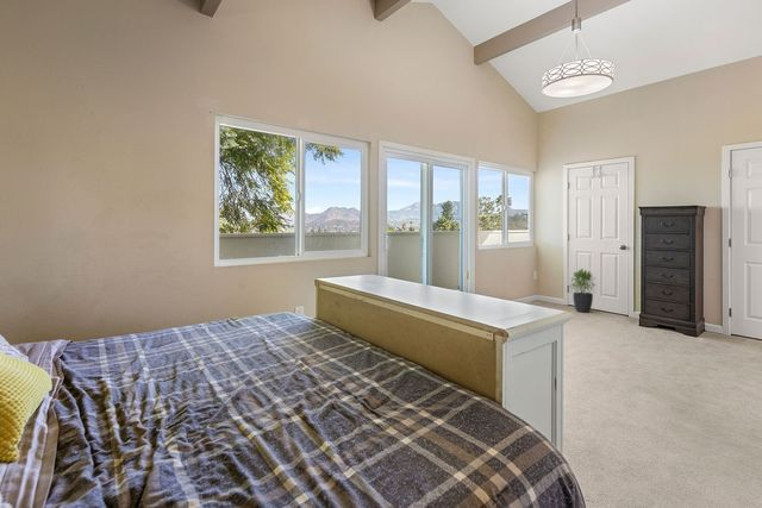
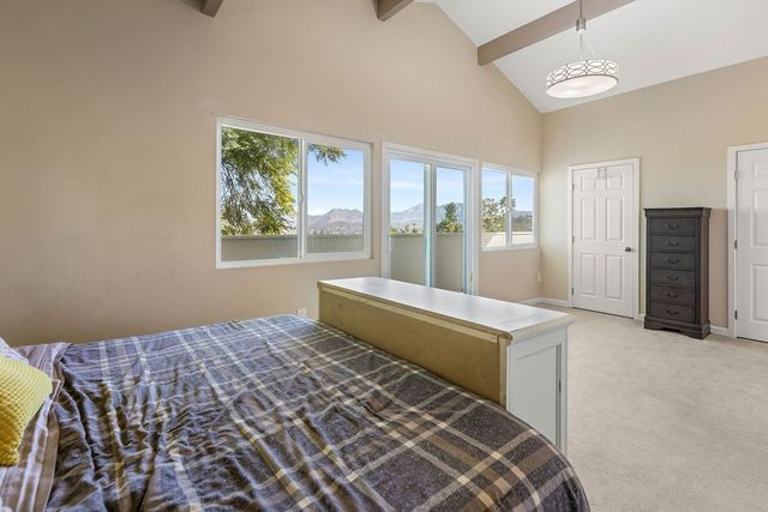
- potted plant [568,268,597,313]
